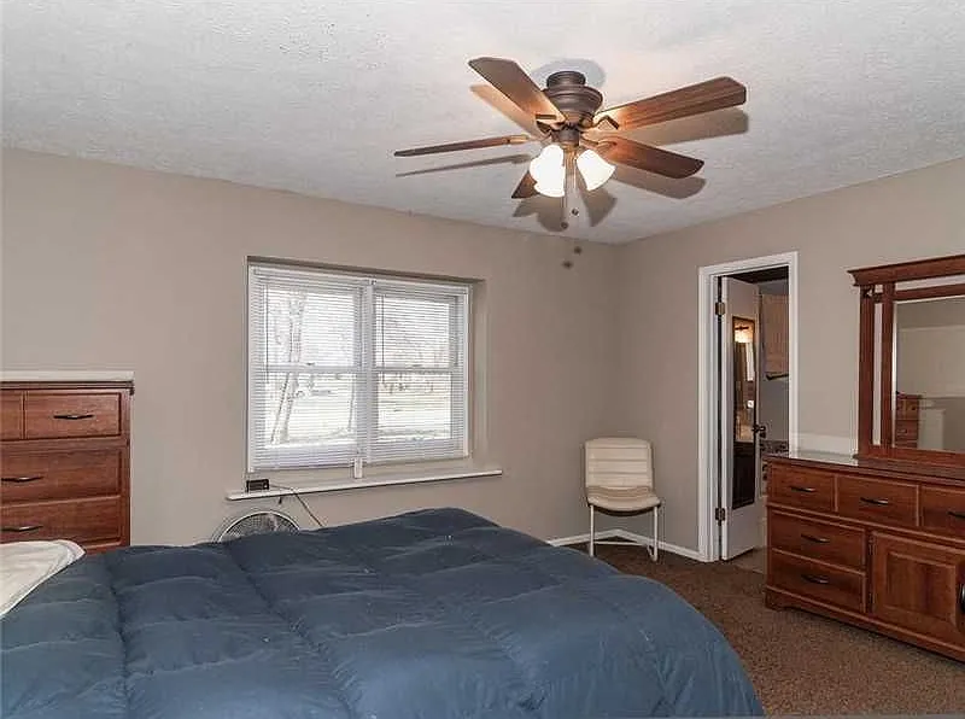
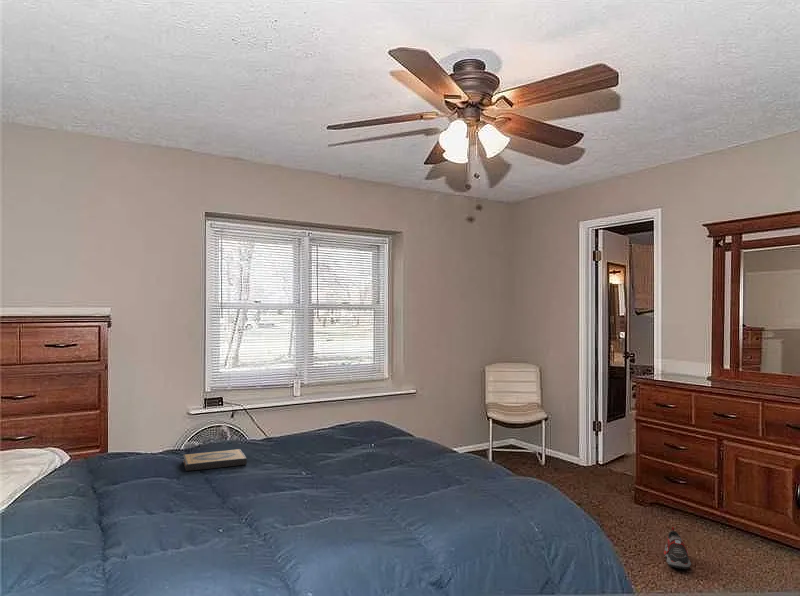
+ shoe [663,526,692,570]
+ hardback book [182,448,248,472]
